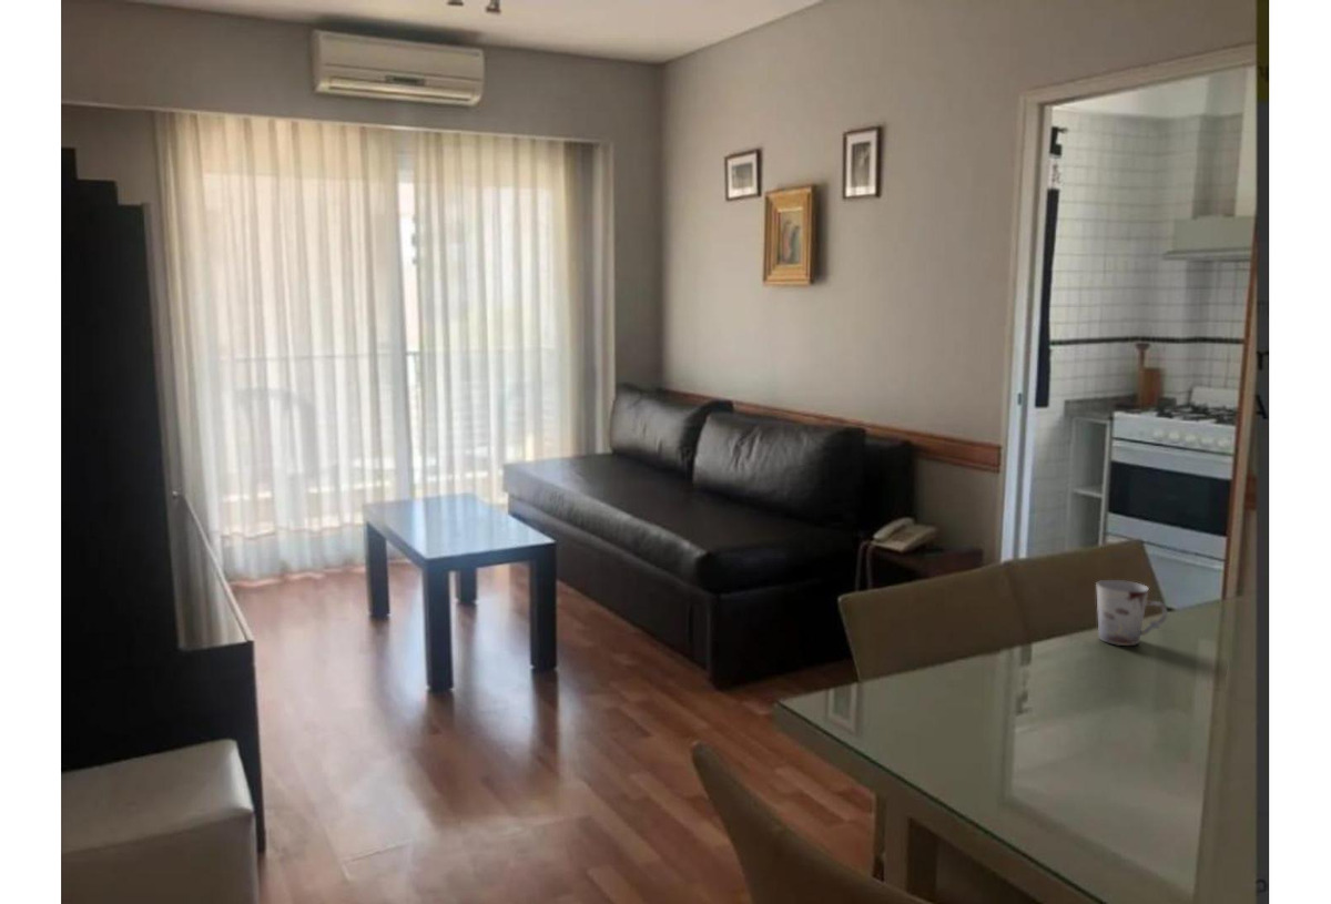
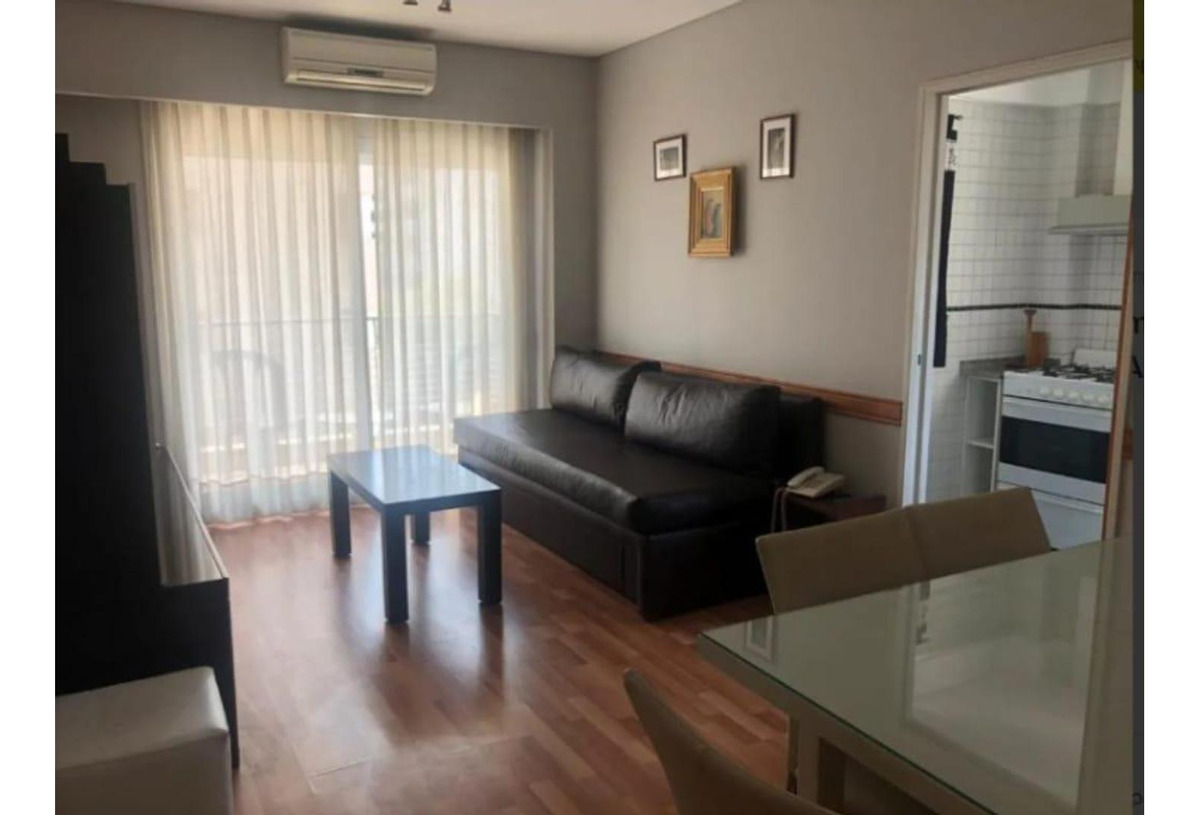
- cup [1095,579,1168,647]
